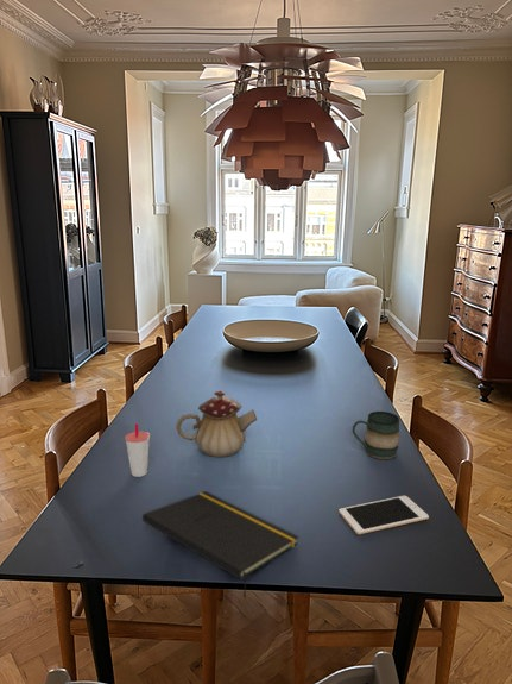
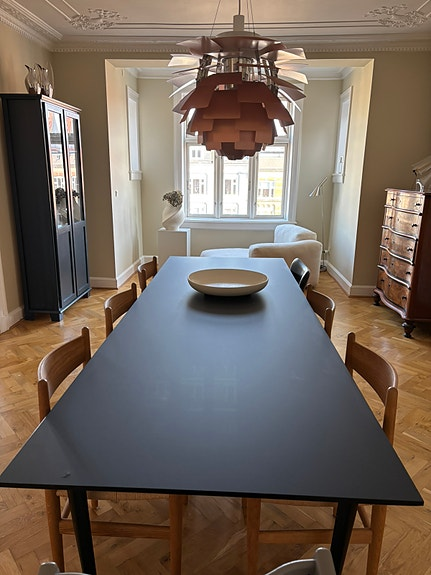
- mug [352,410,400,460]
- cup [124,422,151,478]
- teapot [175,389,258,458]
- cell phone [337,495,430,535]
- notepad [141,490,299,598]
